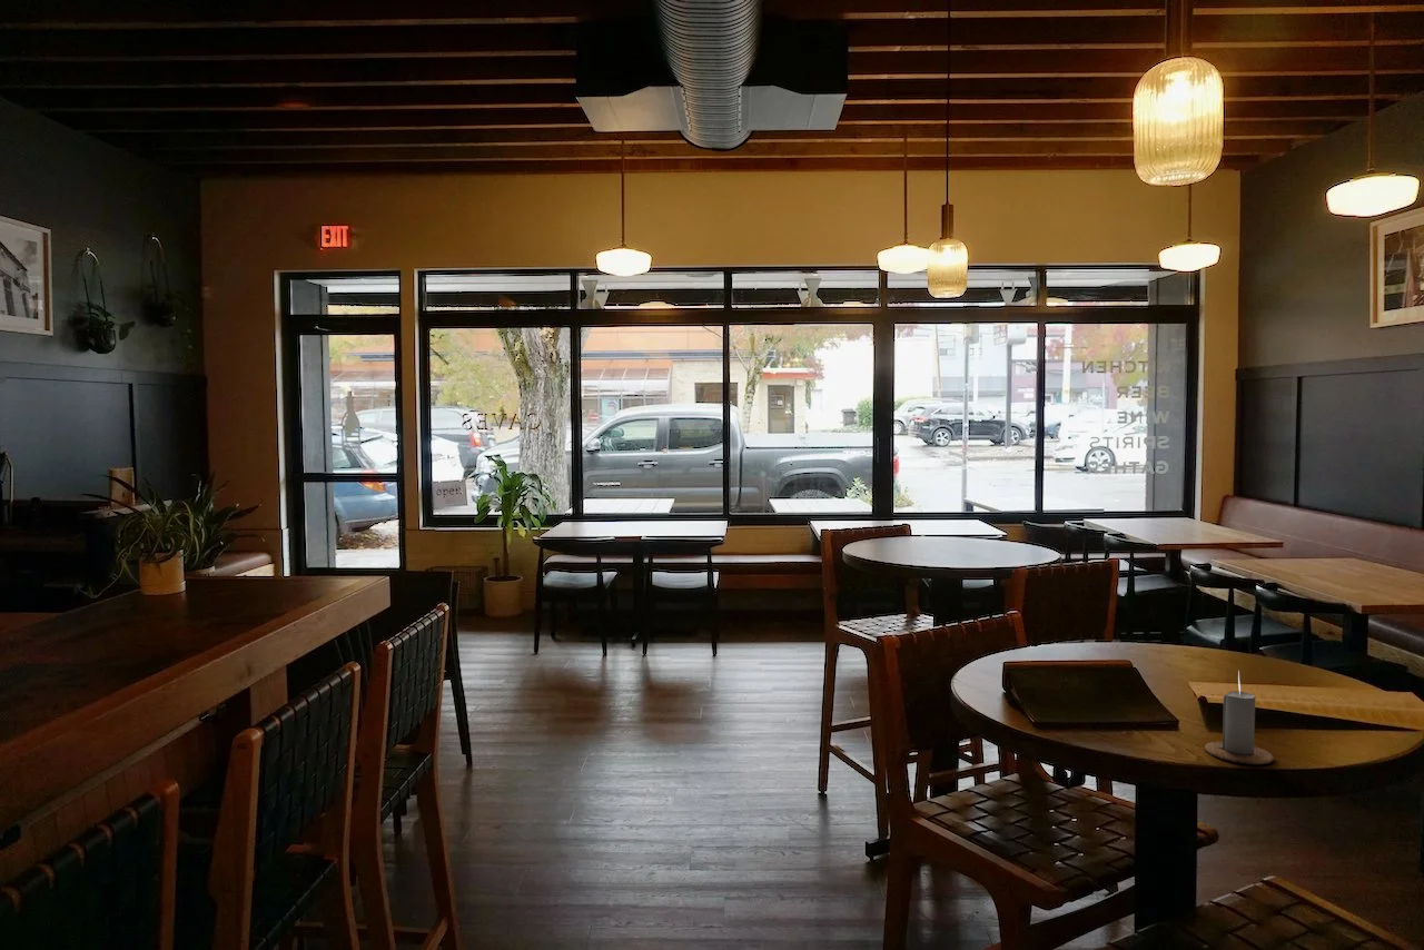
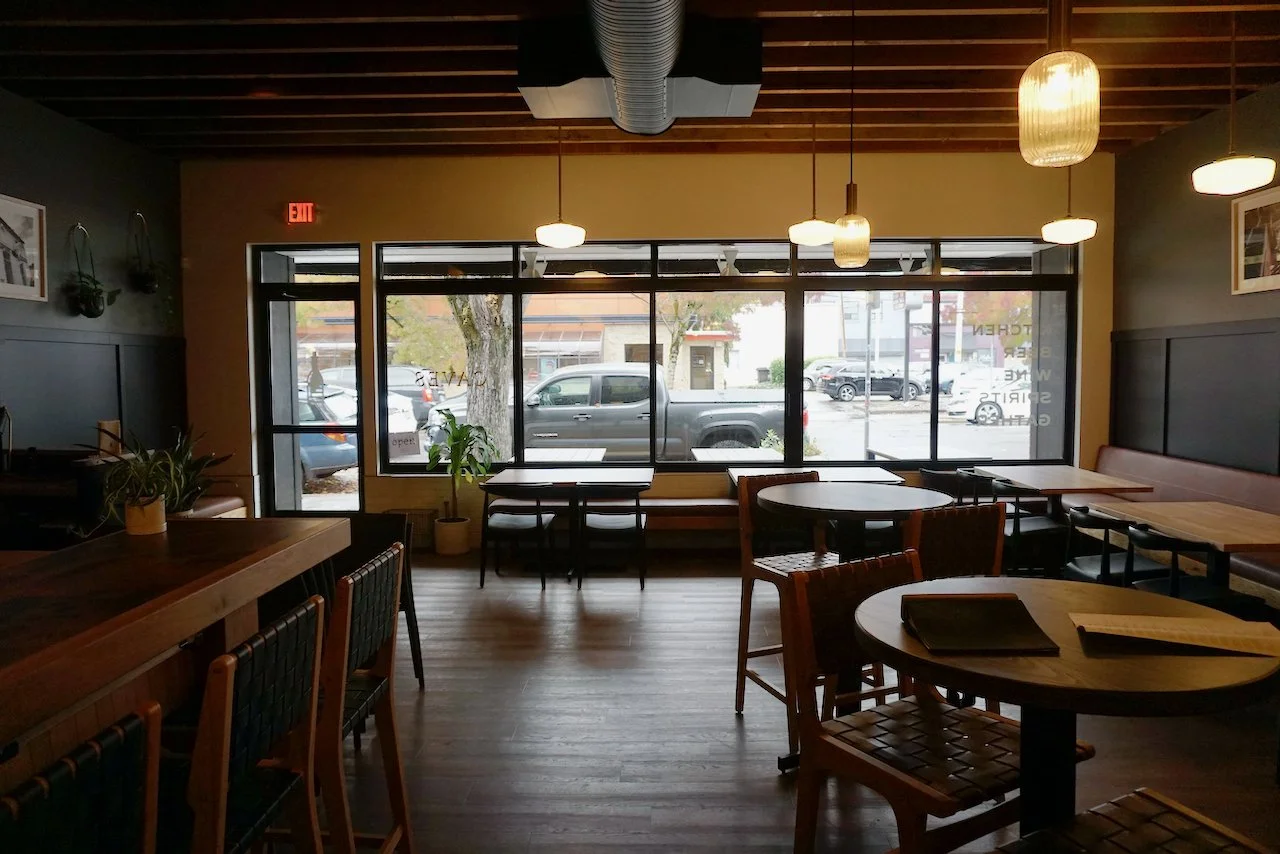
- candle [1204,670,1275,765]
